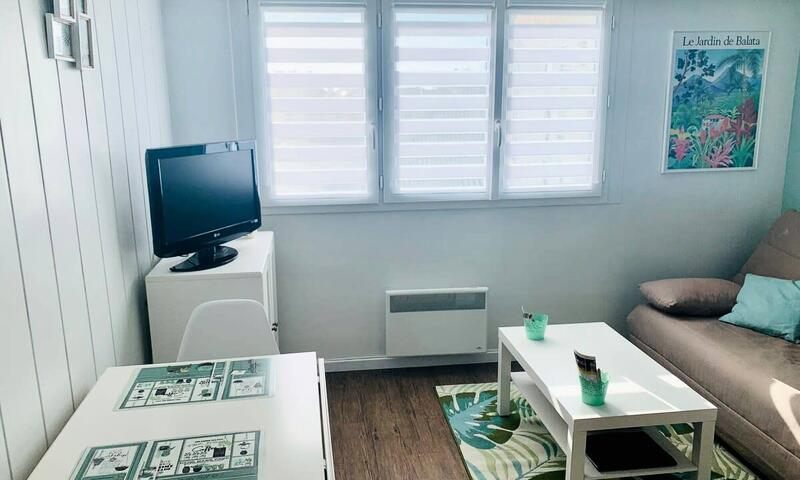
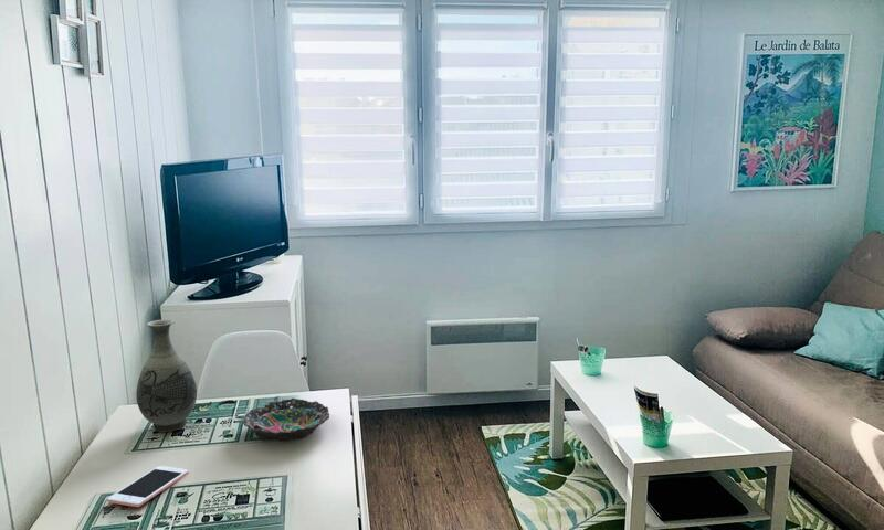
+ bowl [240,398,330,443]
+ vase [135,318,198,433]
+ cell phone [106,465,189,508]
